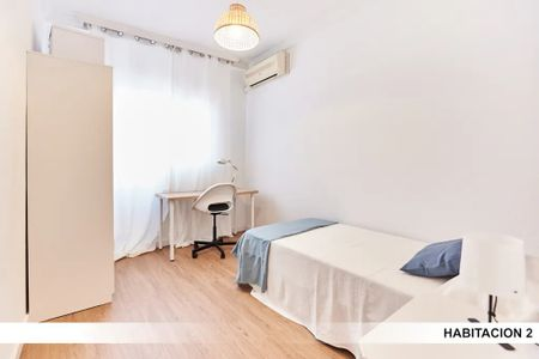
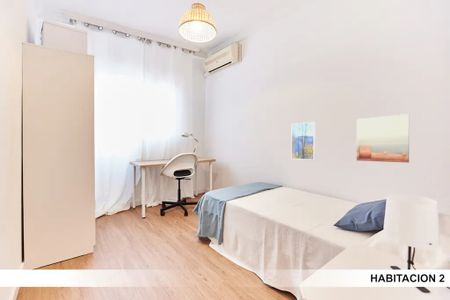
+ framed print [290,121,317,161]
+ wall art [356,113,410,164]
